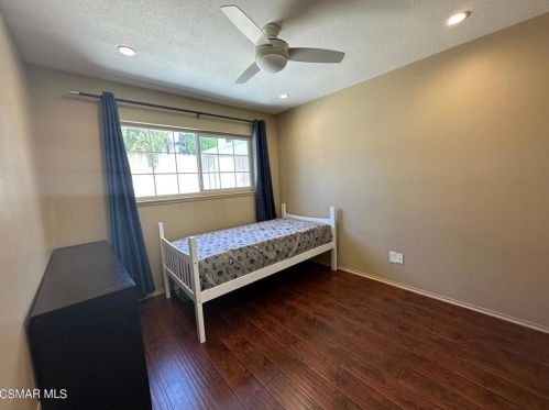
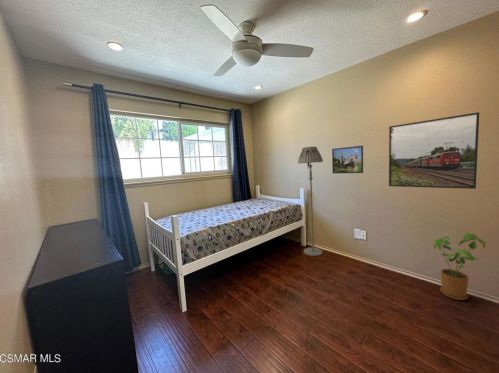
+ floor lamp [297,146,324,257]
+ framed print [331,145,364,174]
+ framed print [388,111,480,190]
+ house plant [433,232,489,301]
